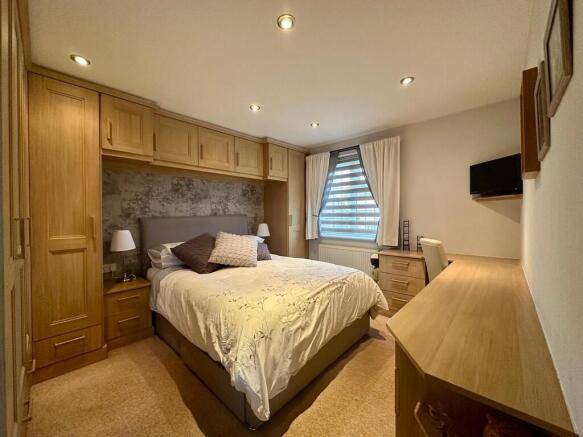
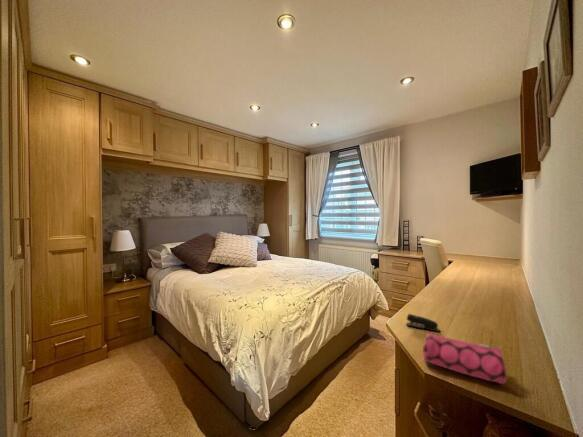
+ stapler [405,313,441,333]
+ pencil case [422,332,508,385]
